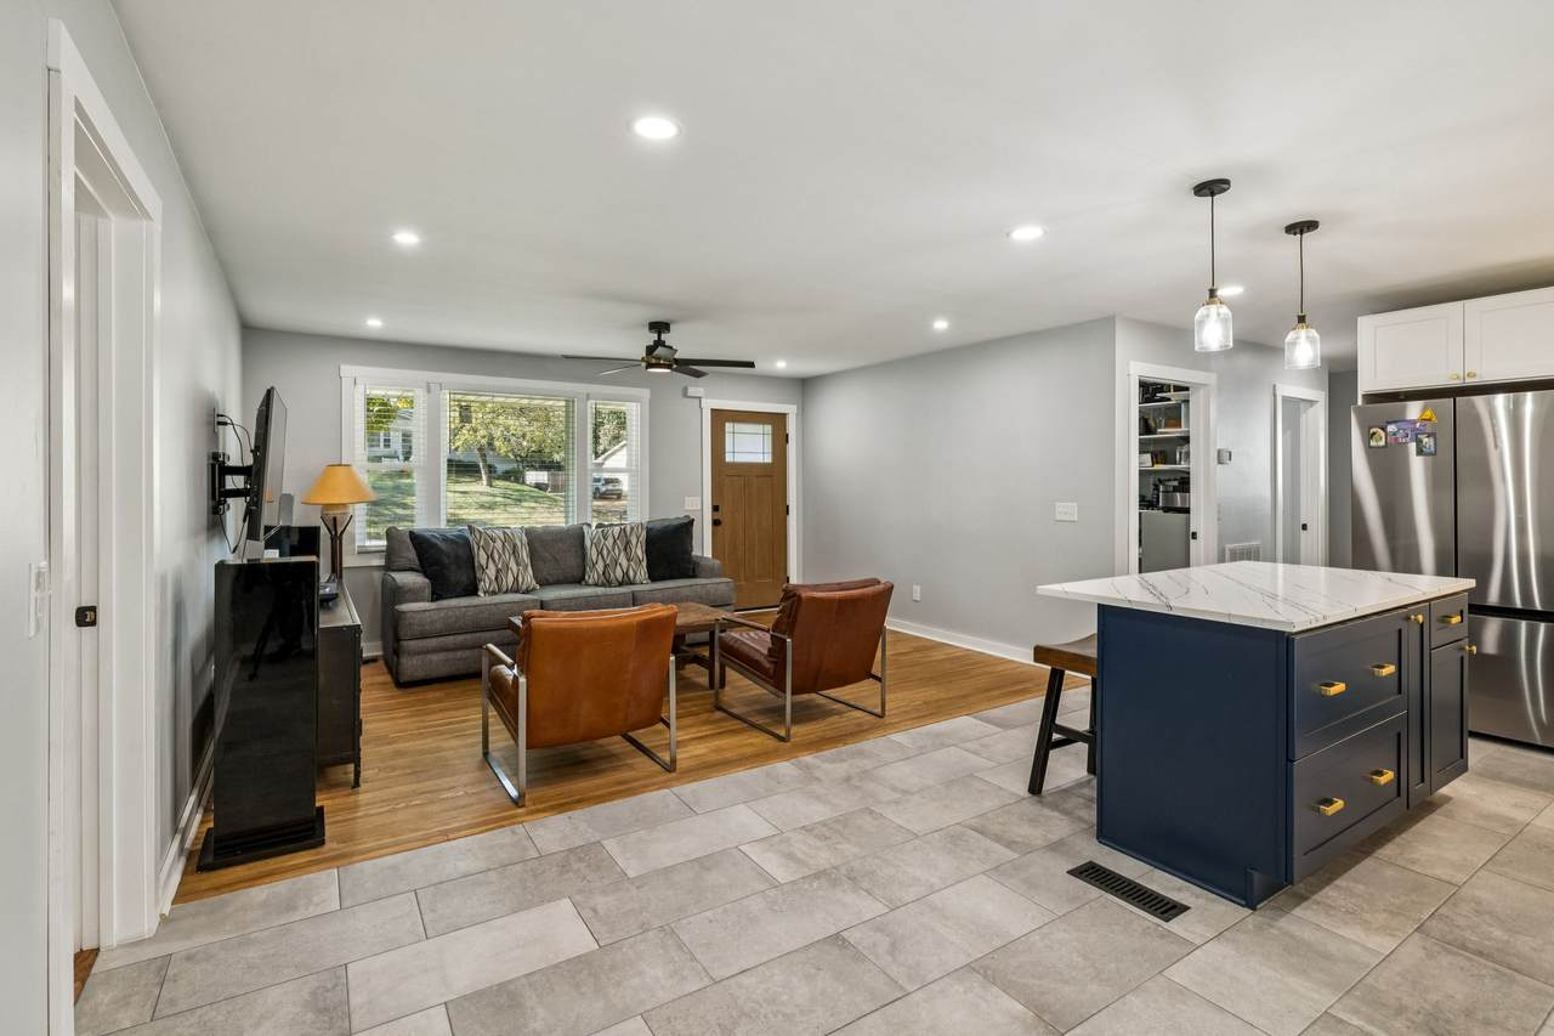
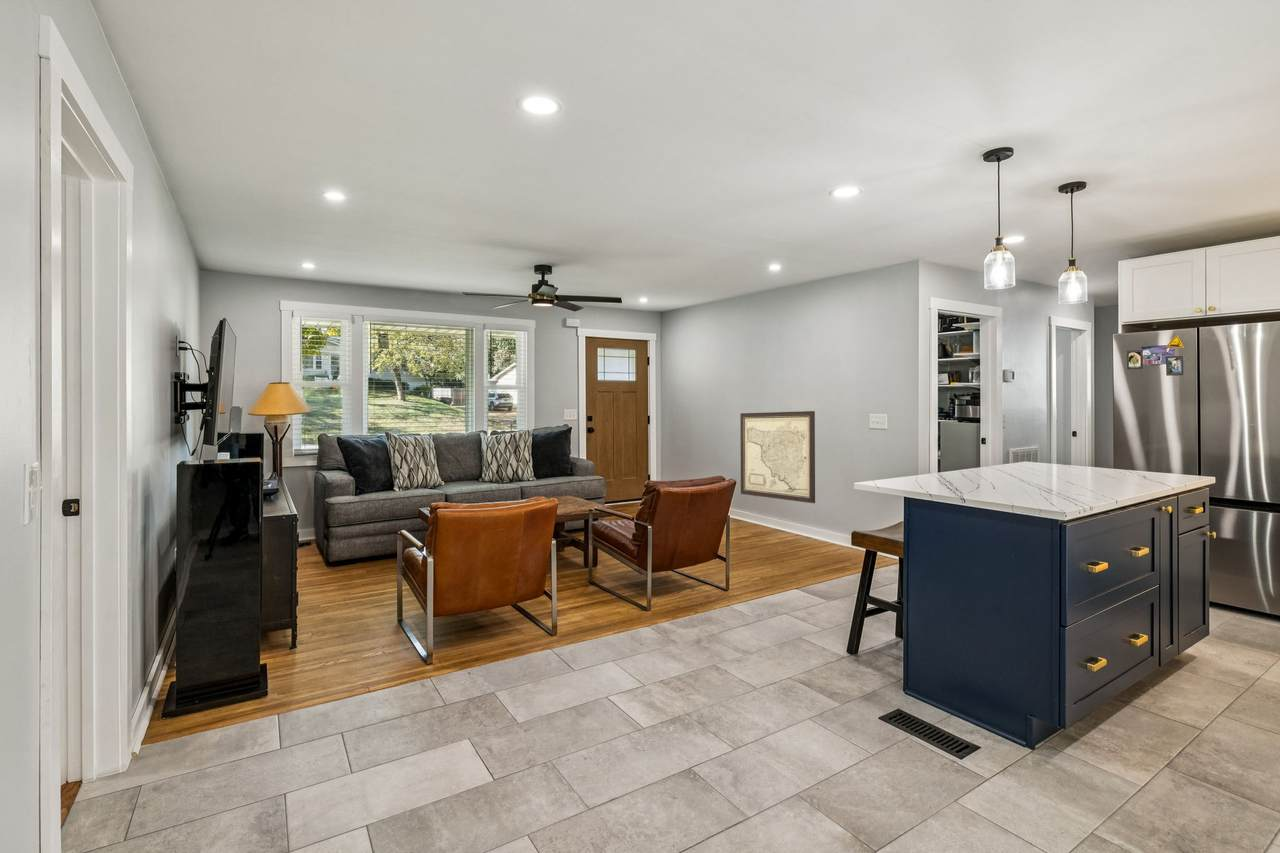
+ wall art [739,410,816,504]
